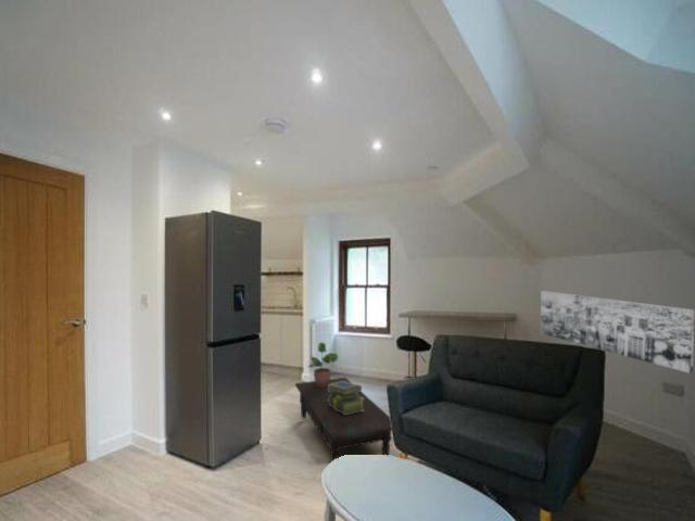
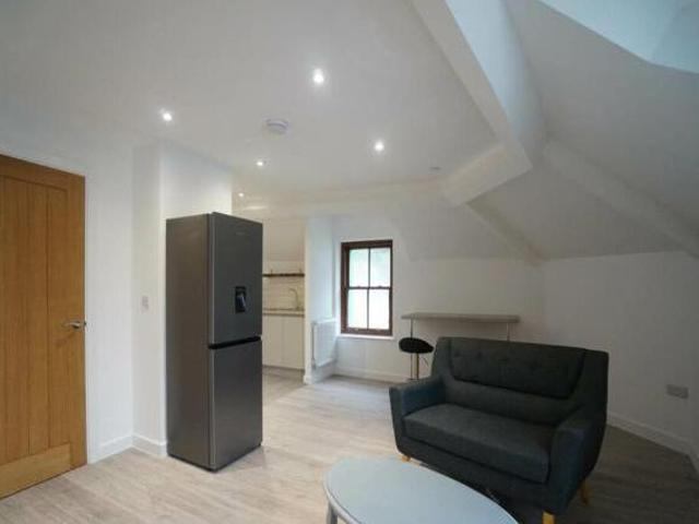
- potted plant [306,341,339,386]
- wall art [540,290,695,374]
- coffee table [294,377,393,462]
- stack of books [328,381,364,415]
